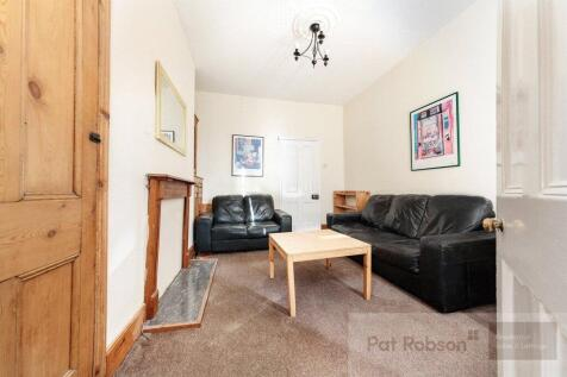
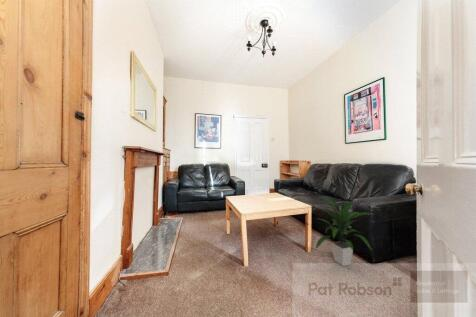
+ indoor plant [314,196,373,267]
